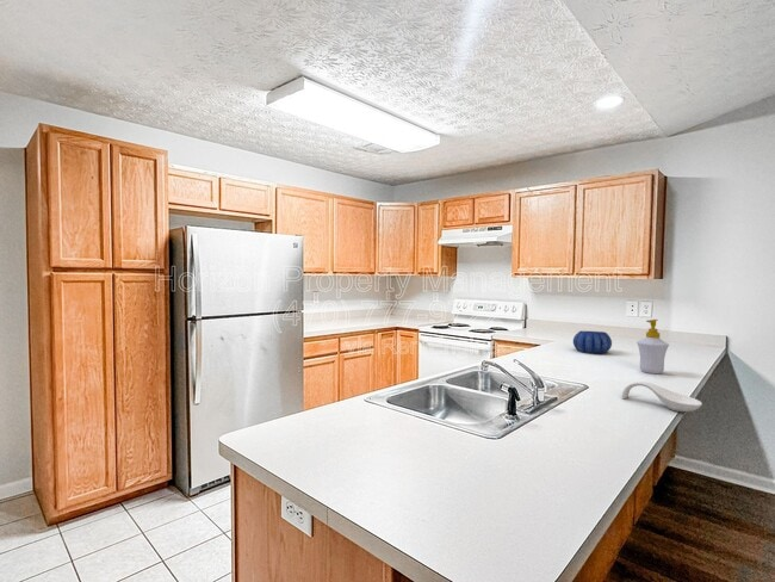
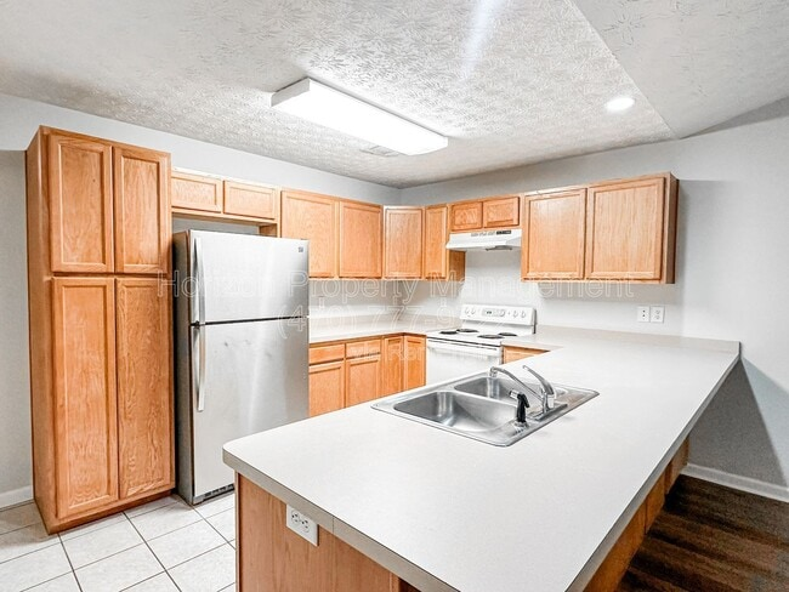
- soap bottle [636,318,670,376]
- spoon rest [620,380,703,413]
- decorative bowl [572,329,613,355]
